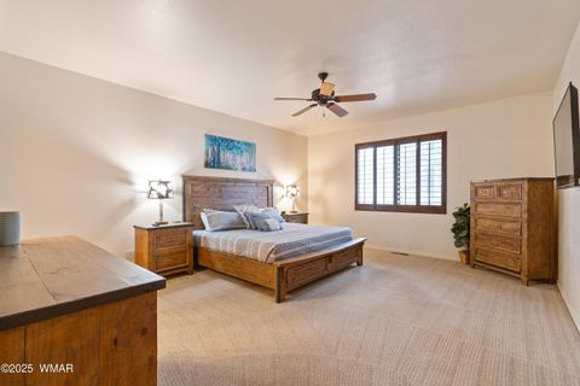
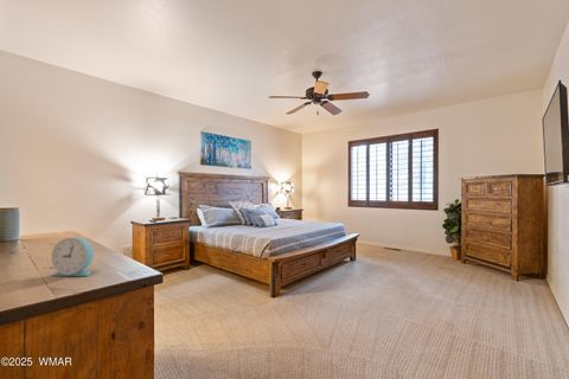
+ alarm clock [51,236,95,277]
